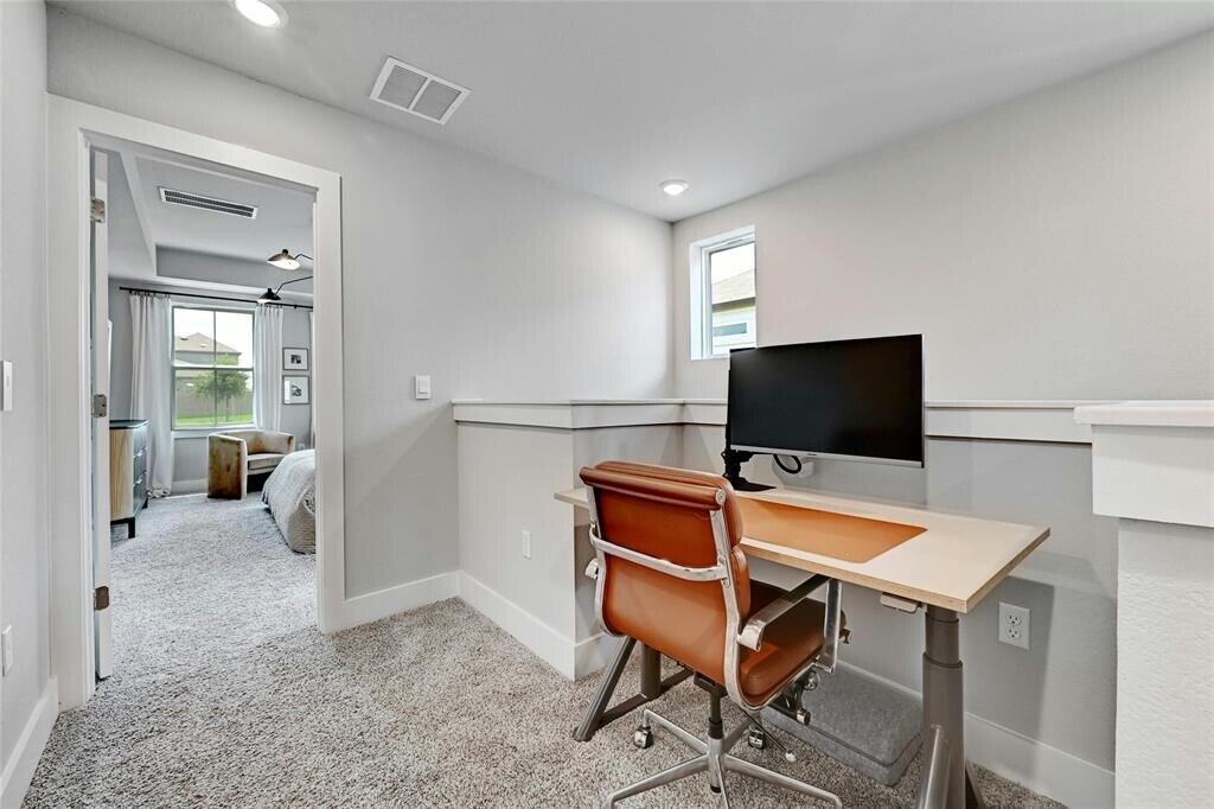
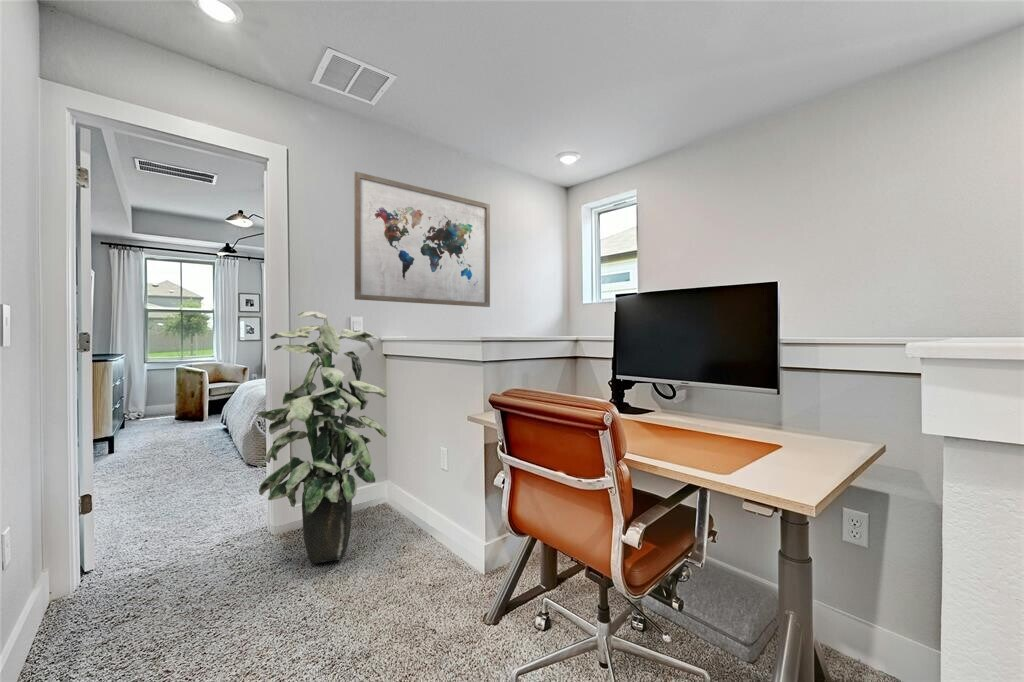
+ indoor plant [255,310,388,564]
+ wall art [353,170,491,308]
